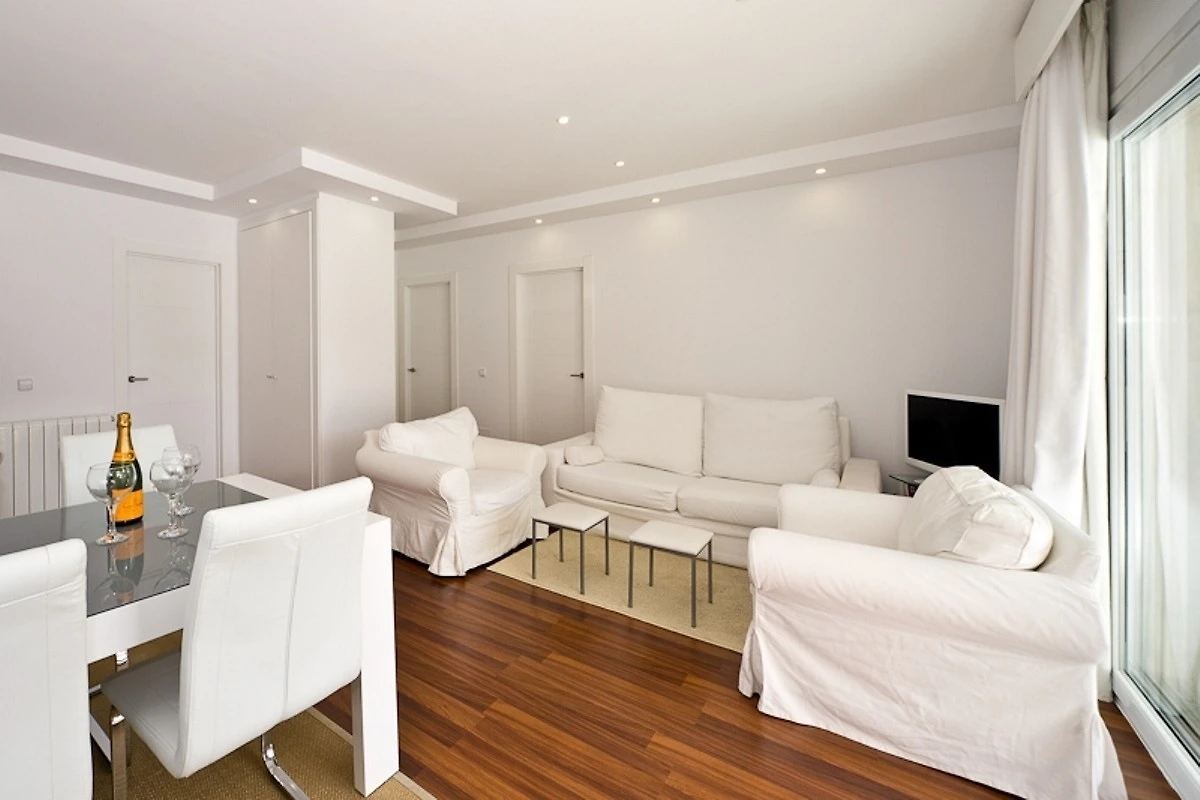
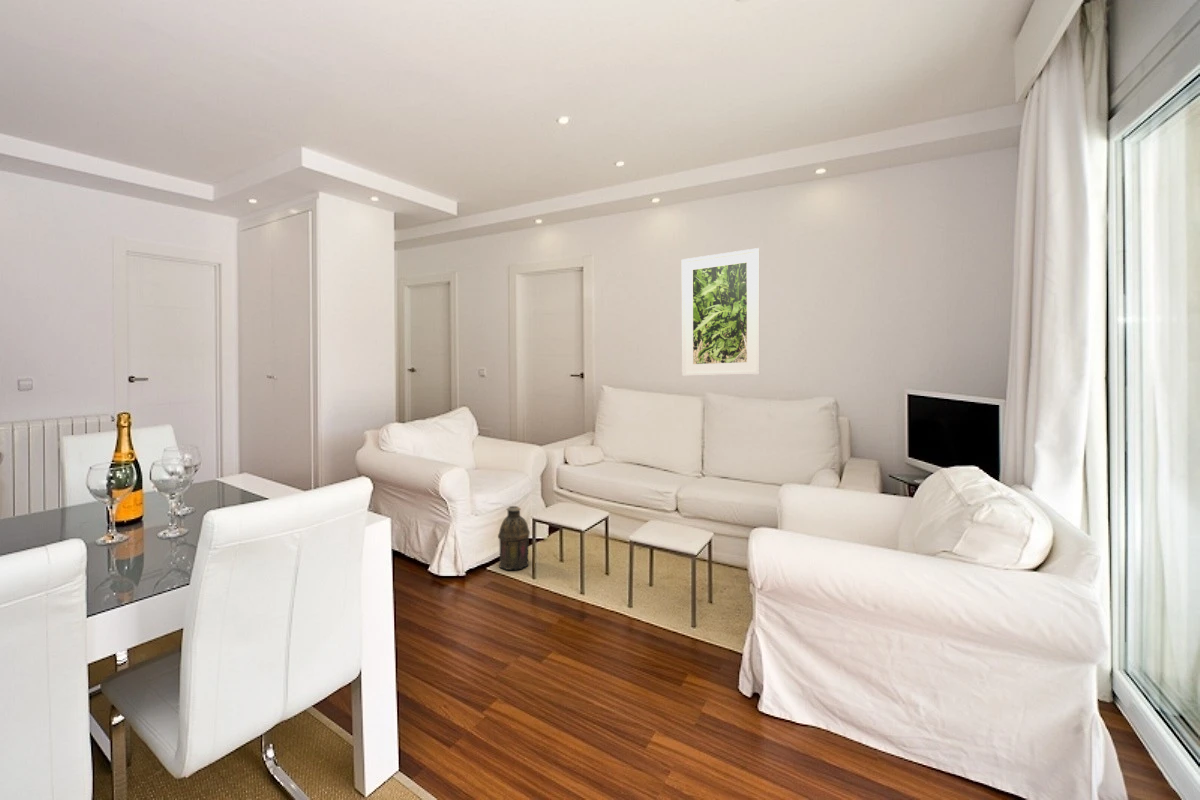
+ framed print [681,247,761,377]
+ lantern [497,505,531,571]
